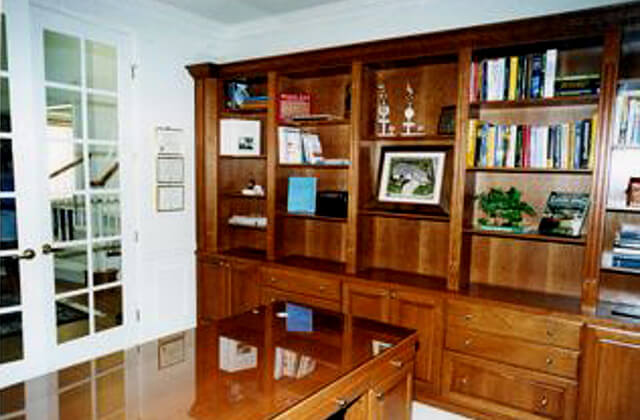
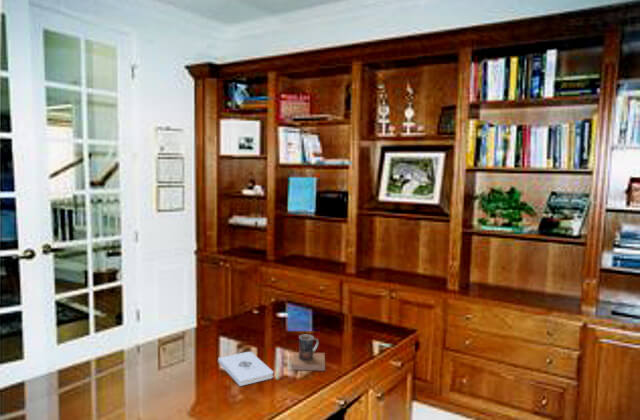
+ mug [291,334,326,372]
+ notepad [217,351,274,387]
